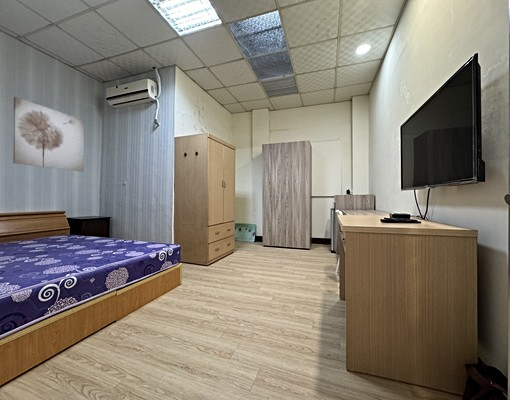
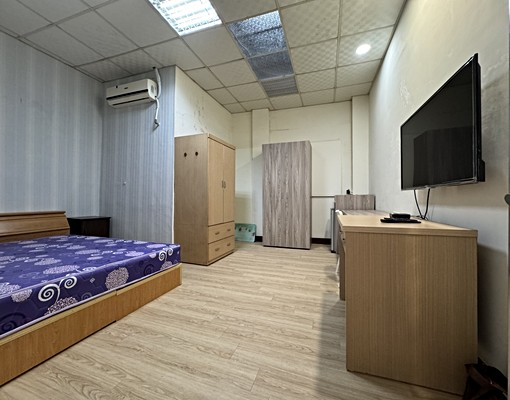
- wall art [12,96,85,173]
